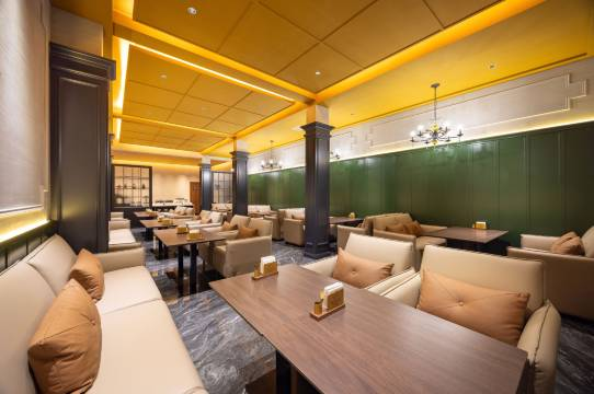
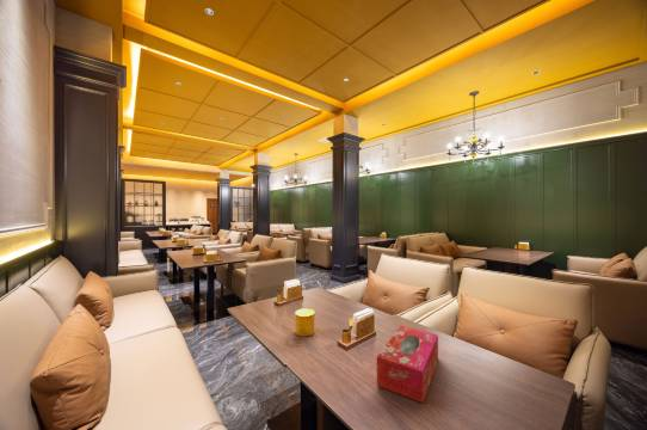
+ tissue box [376,325,439,404]
+ cup [294,307,316,338]
